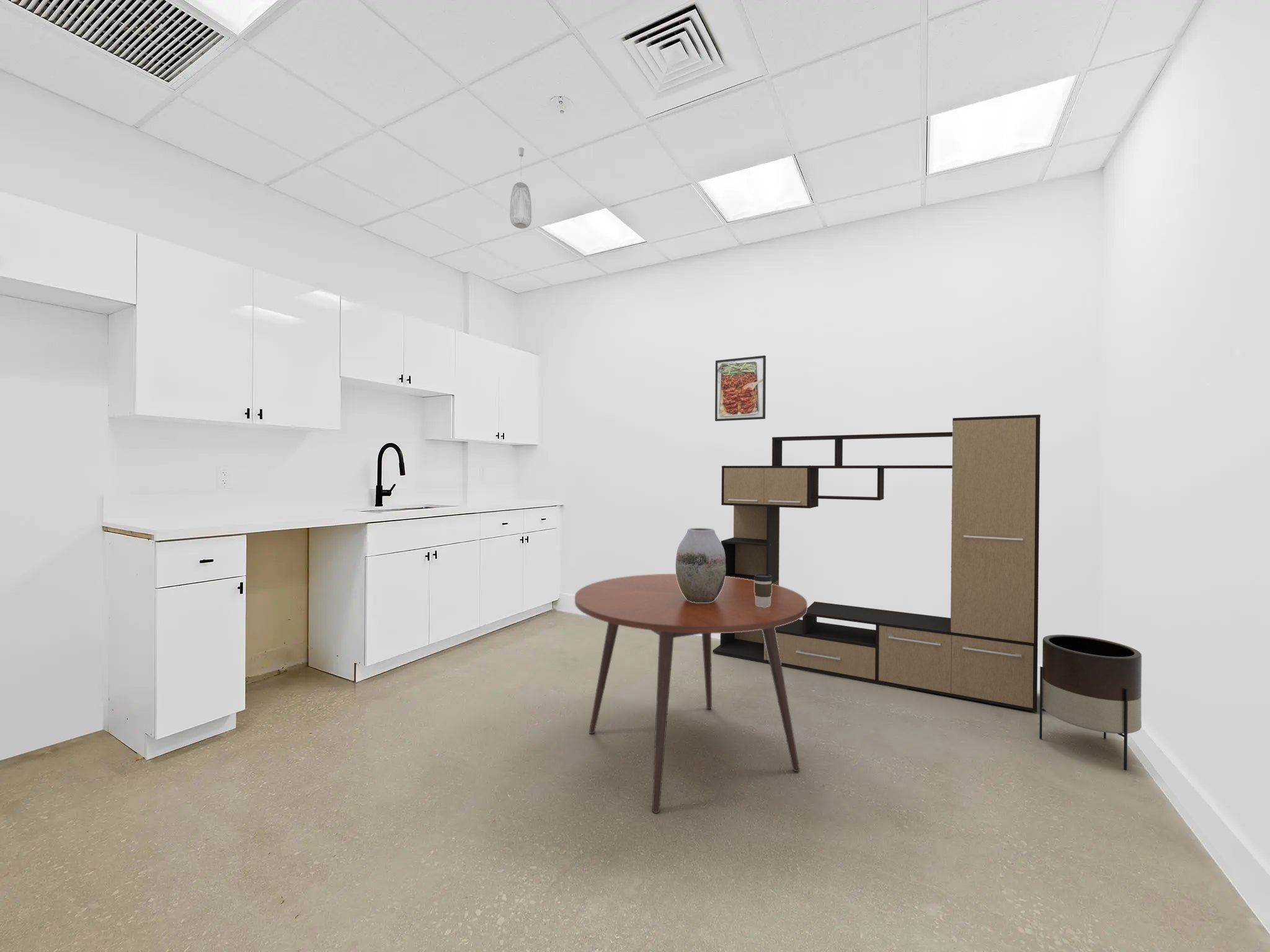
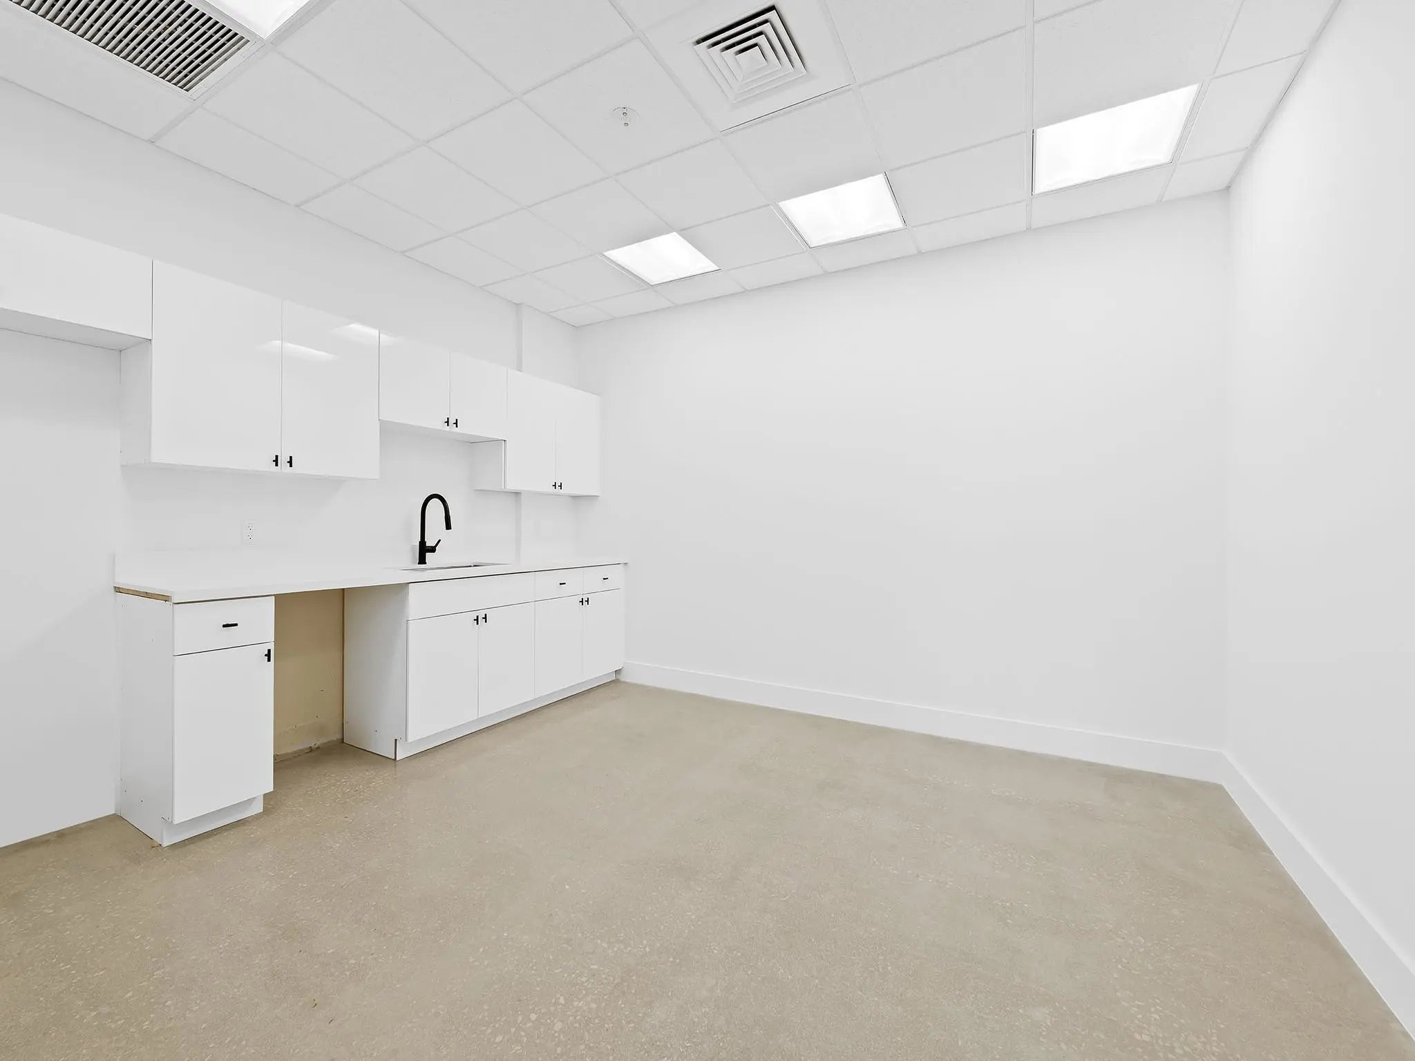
- pendant light [509,147,532,229]
- media console [712,414,1041,713]
- dining table [574,573,808,814]
- vase [675,527,726,602]
- coffee cup [754,574,773,607]
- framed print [714,355,766,422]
- planter [1039,634,1142,770]
